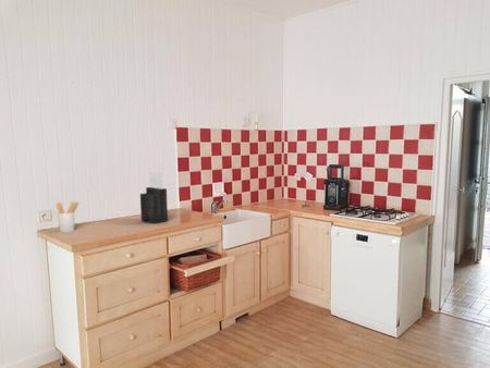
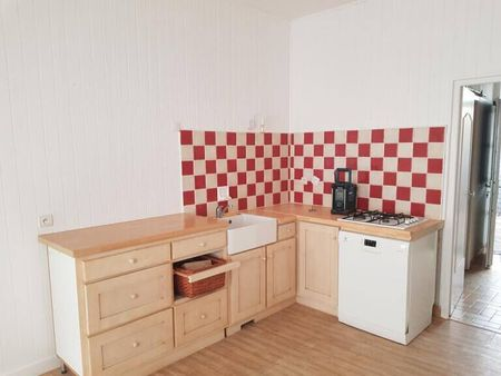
- utensil holder [56,200,79,233]
- knife block [139,170,169,225]
